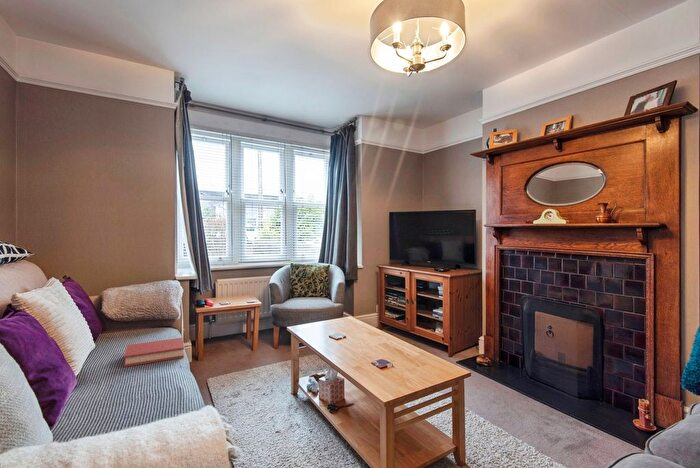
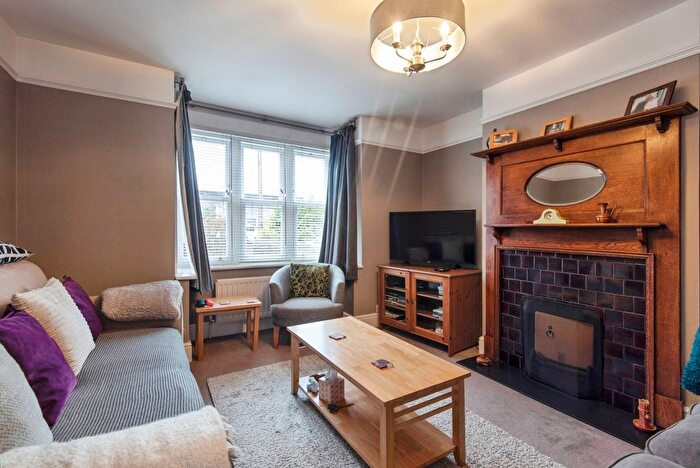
- hardback book [123,337,185,368]
